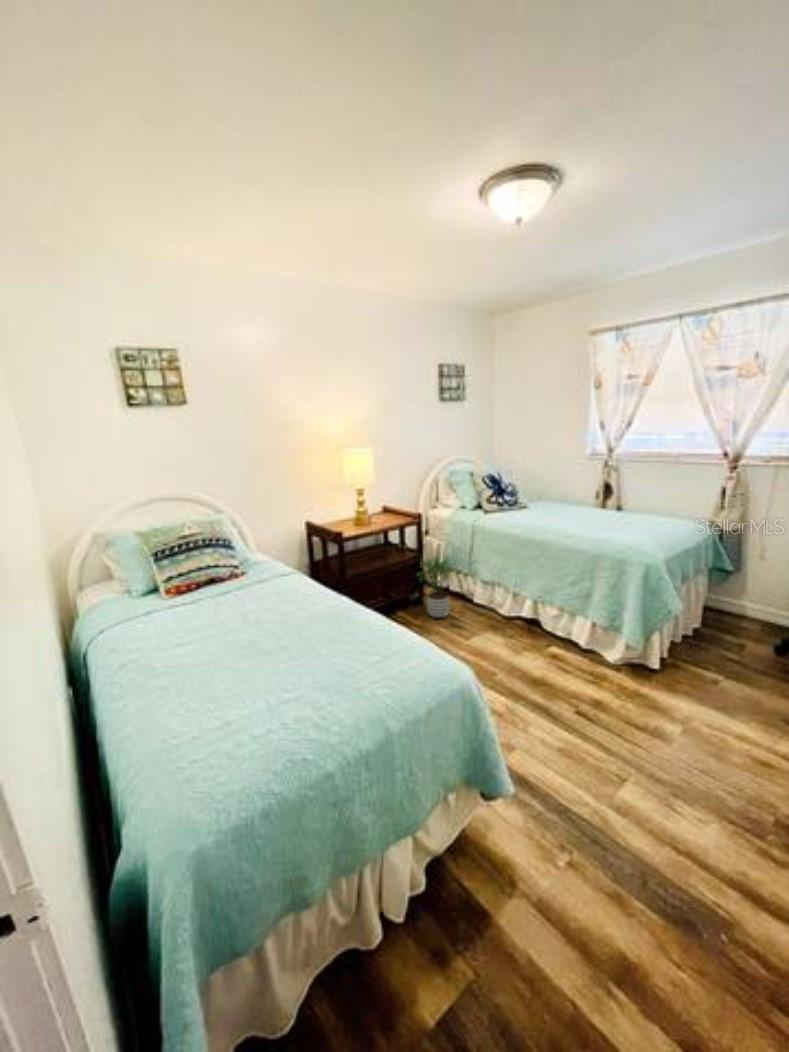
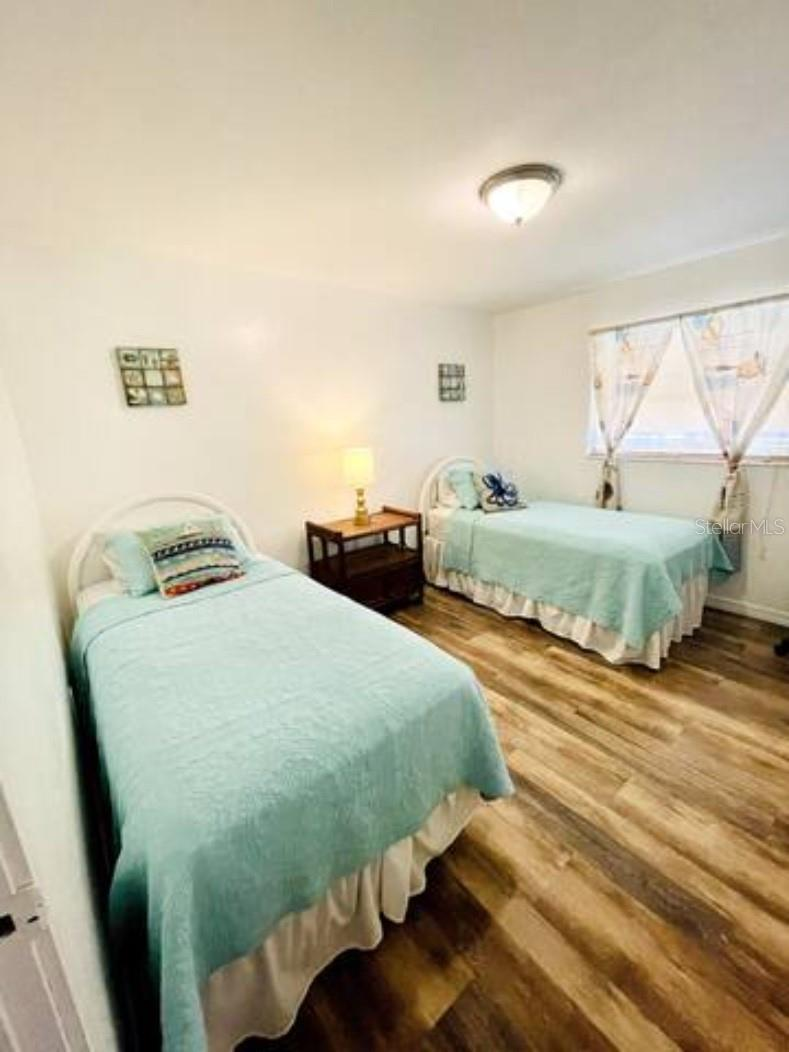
- potted plant [415,553,457,620]
